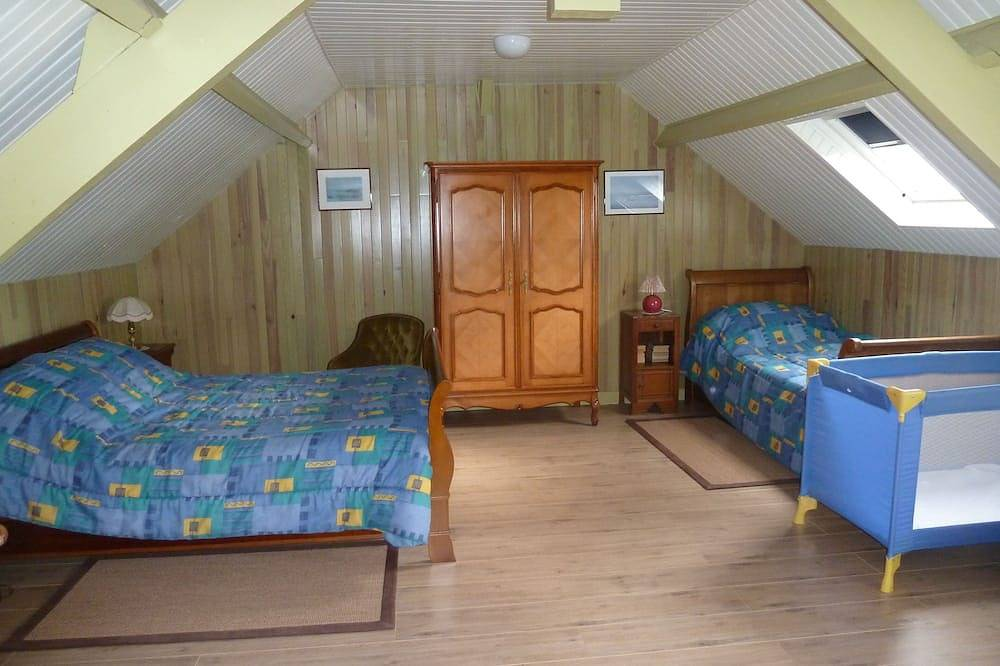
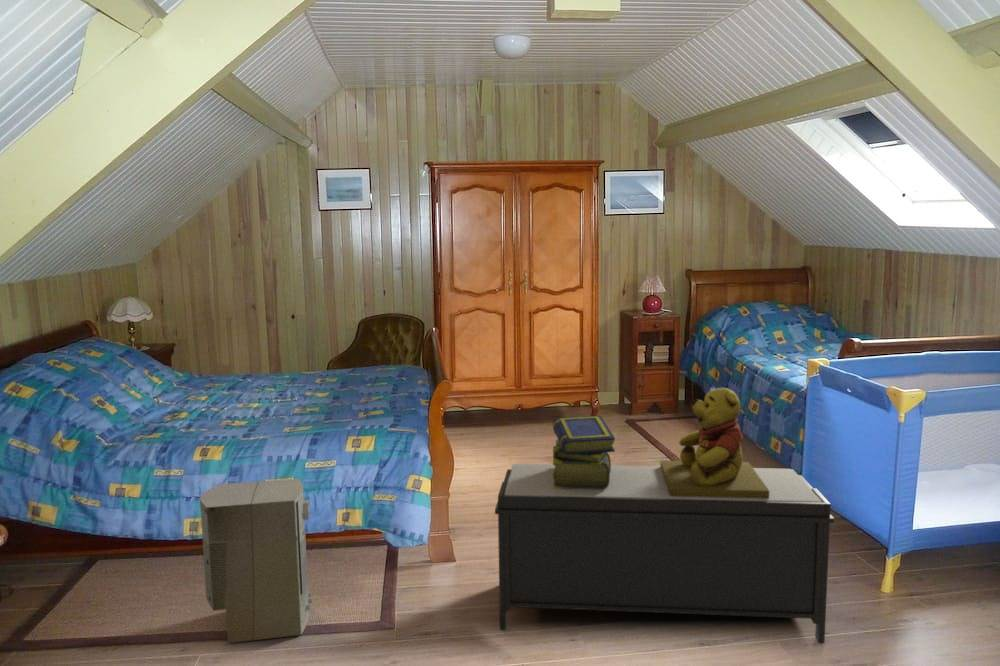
+ air purifier [199,477,313,644]
+ bench [494,463,835,645]
+ teddy bear [659,387,769,498]
+ stack of books [552,415,616,489]
